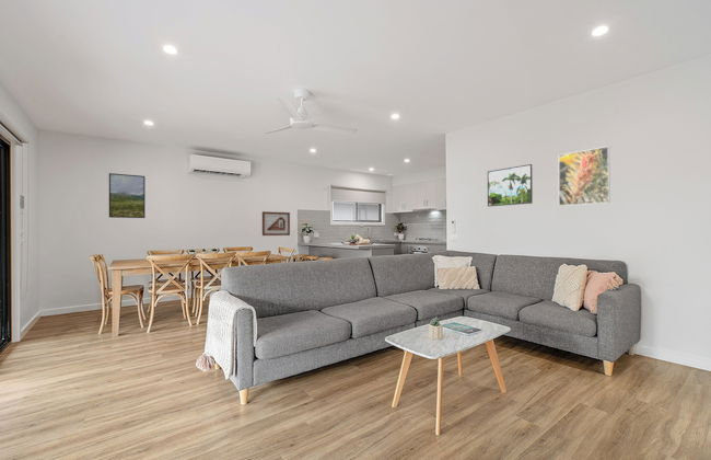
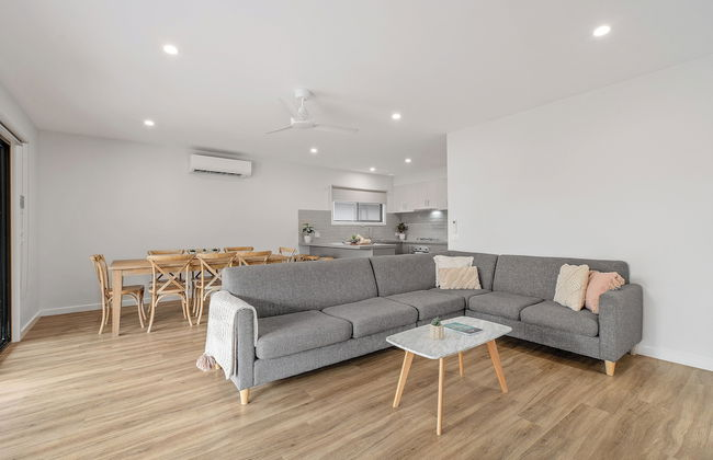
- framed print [487,163,534,207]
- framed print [108,172,147,219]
- picture frame [261,210,291,237]
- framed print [558,146,611,207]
